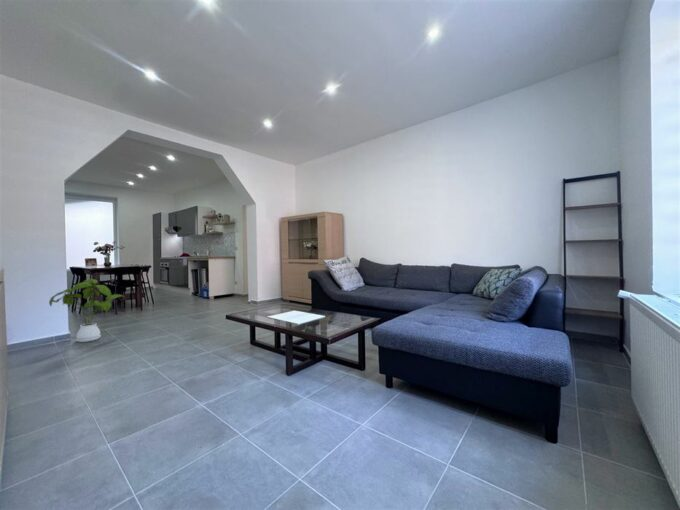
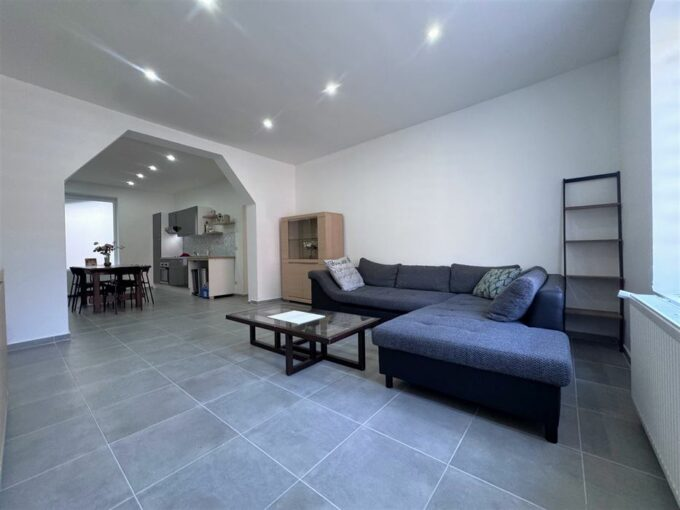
- house plant [48,278,126,343]
